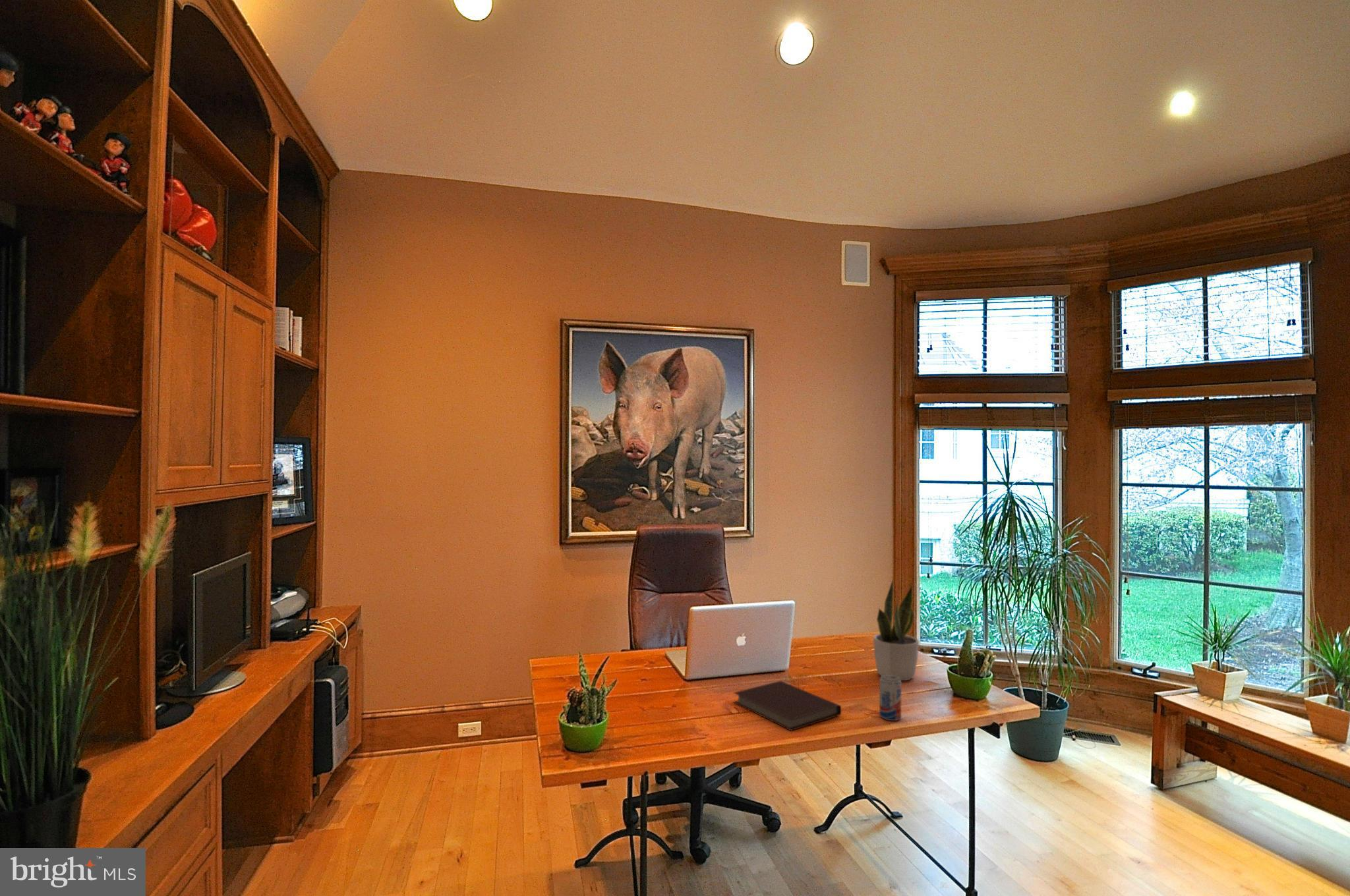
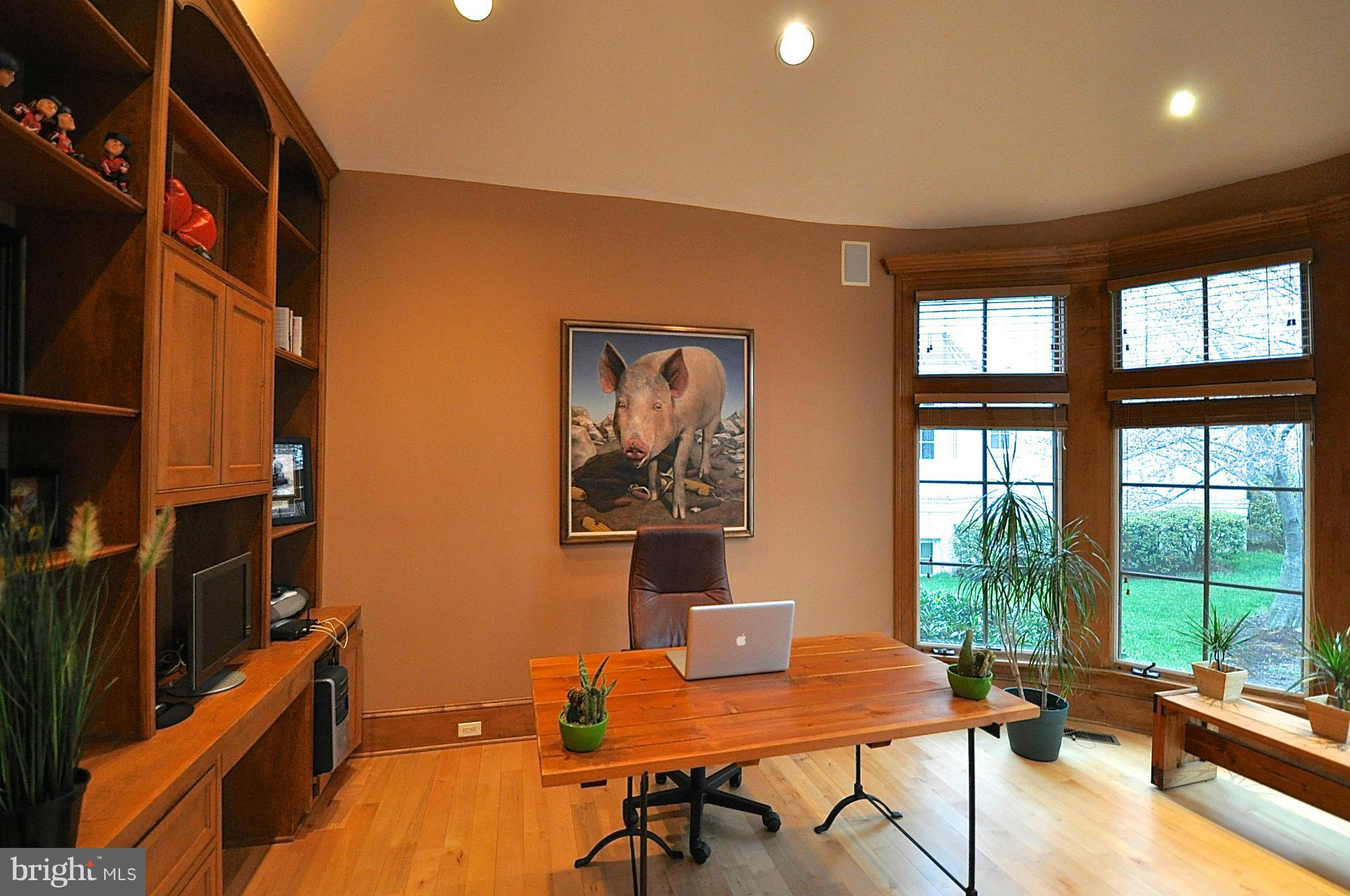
- beverage can [879,675,902,721]
- potted plant [873,577,920,681]
- notebook [733,681,842,731]
